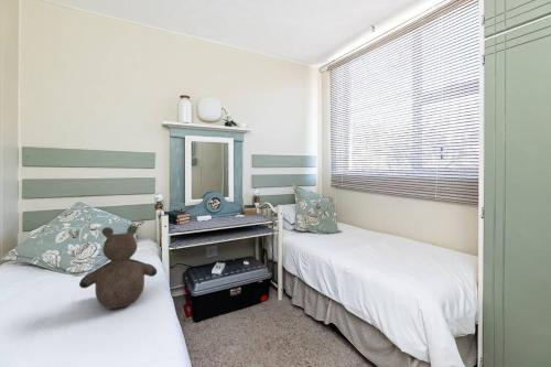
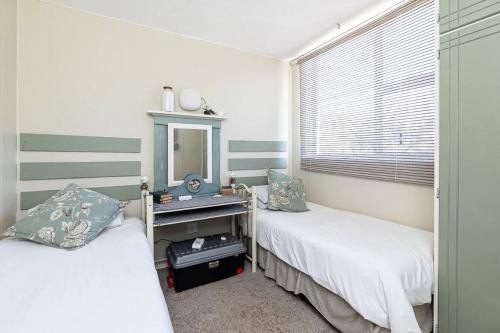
- teddy bear [78,224,158,310]
